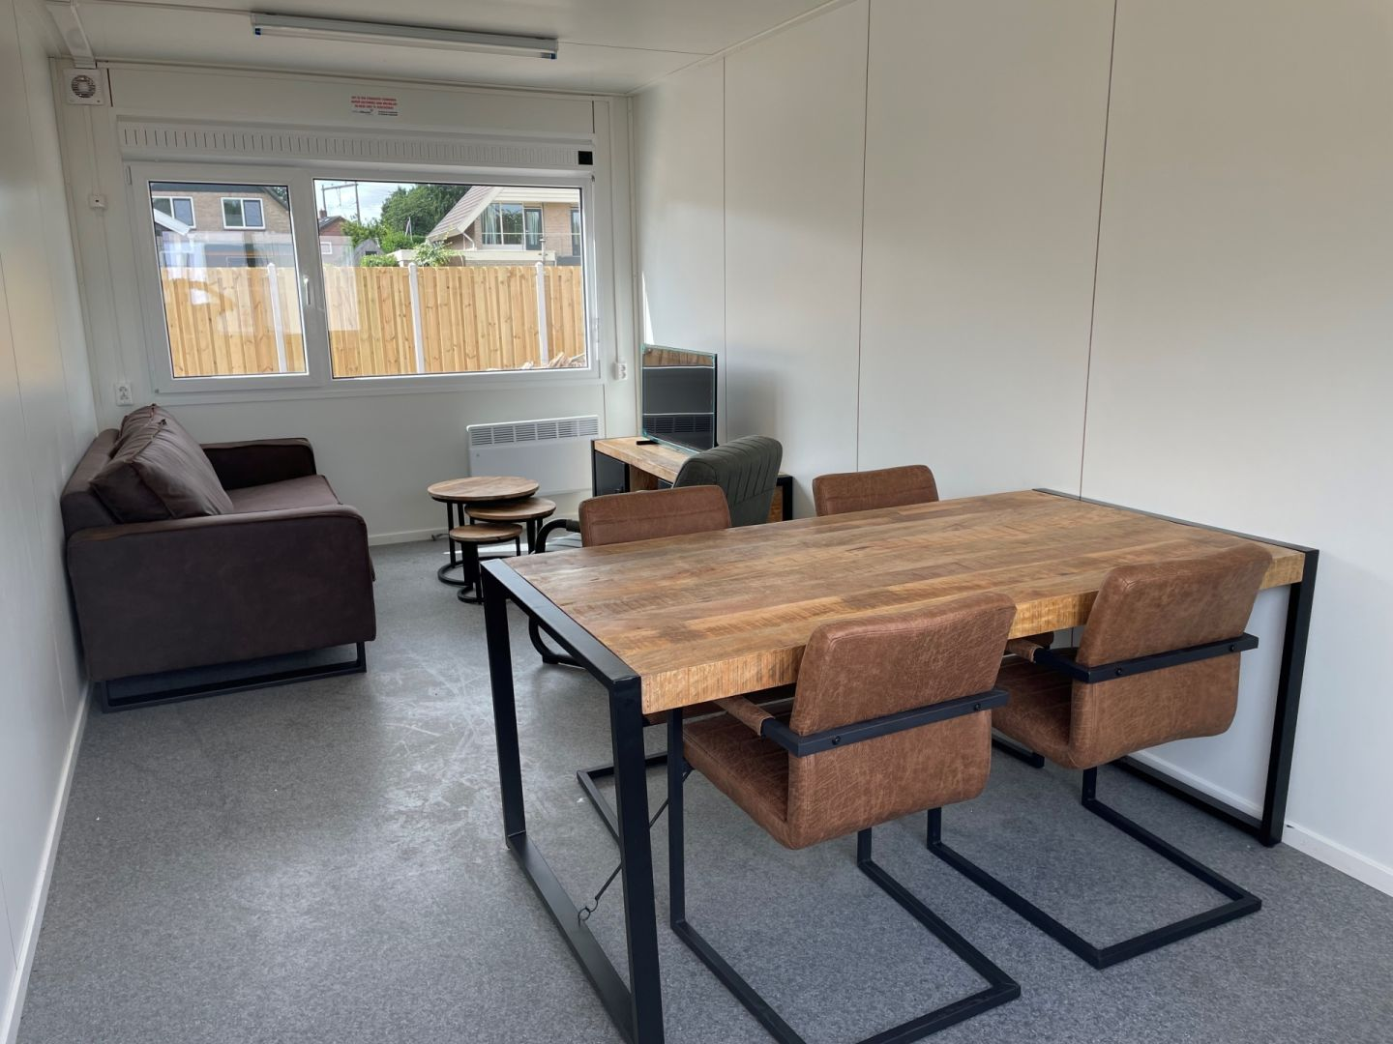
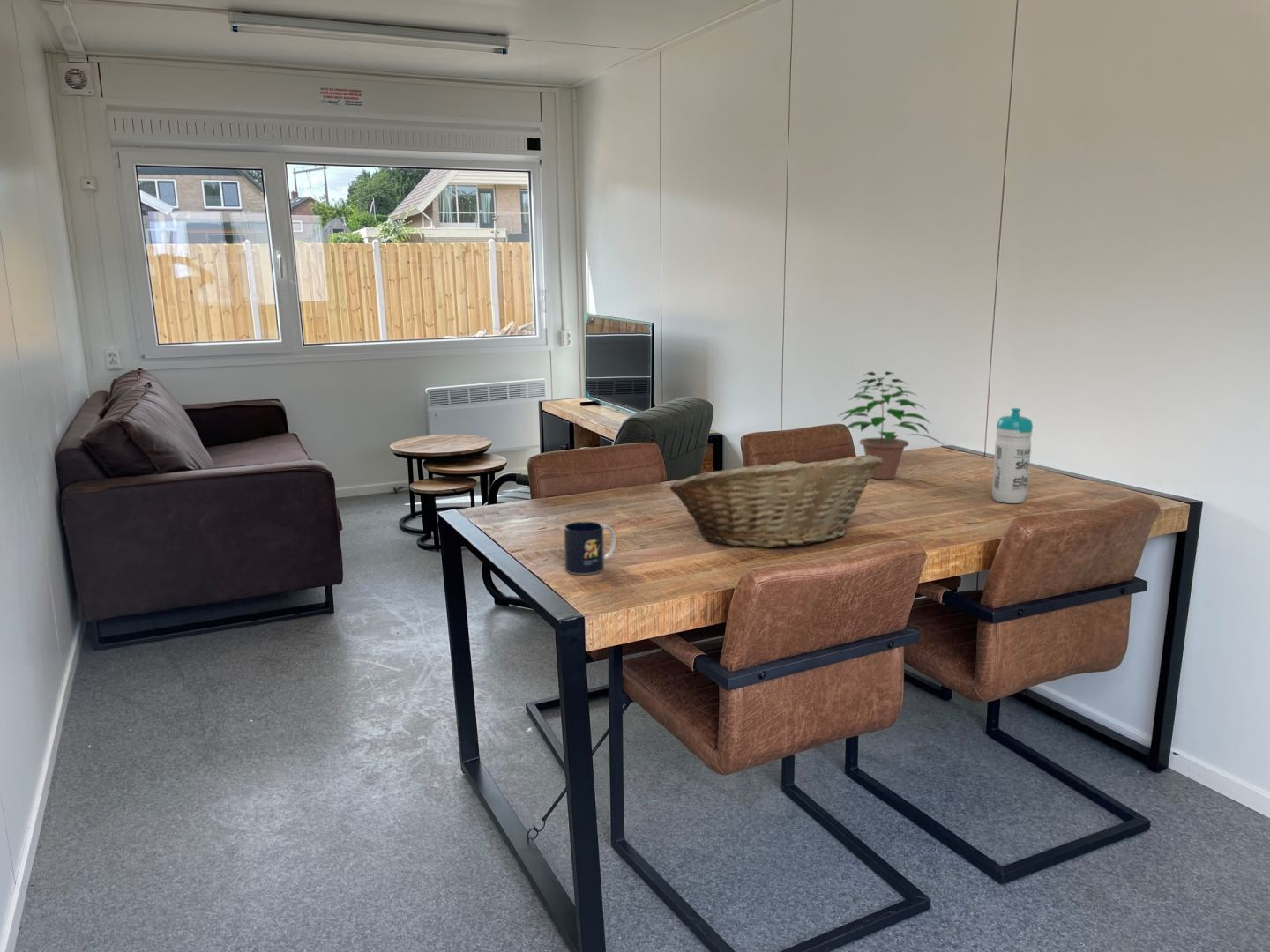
+ fruit basket [669,454,883,548]
+ water bottle [991,407,1034,504]
+ potted plant [825,370,945,480]
+ mug [564,521,616,576]
